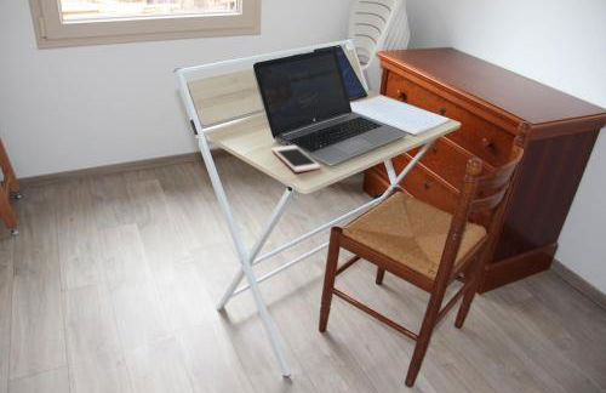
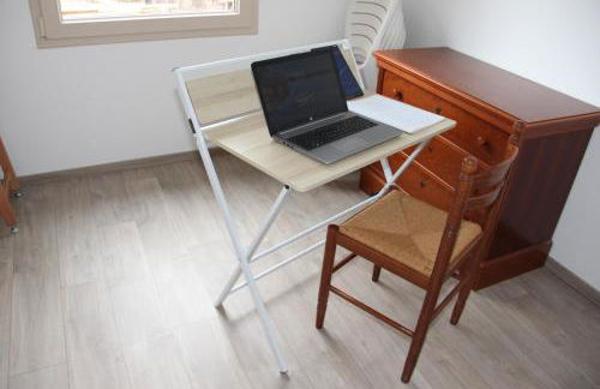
- cell phone [270,144,321,173]
